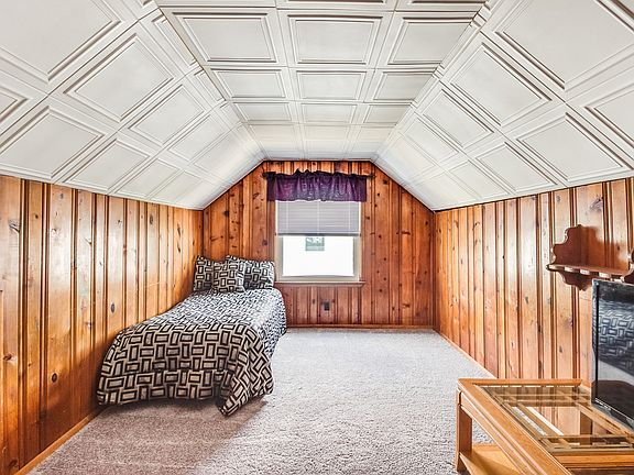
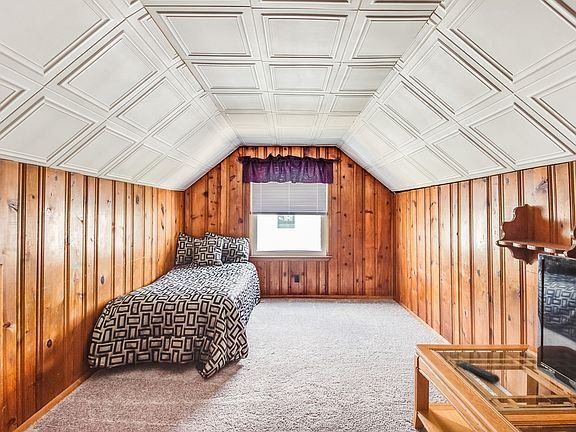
+ remote control [455,360,501,384]
